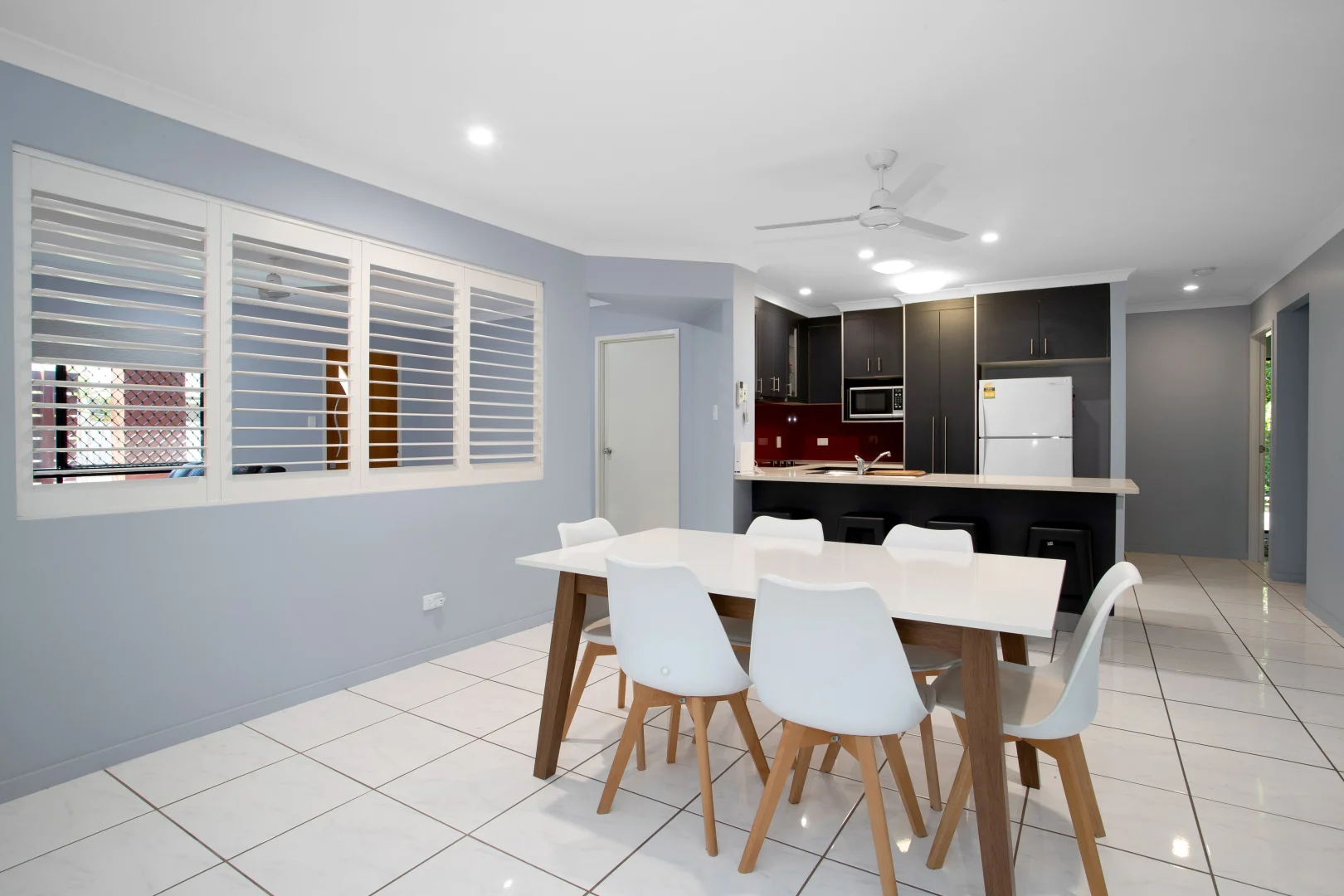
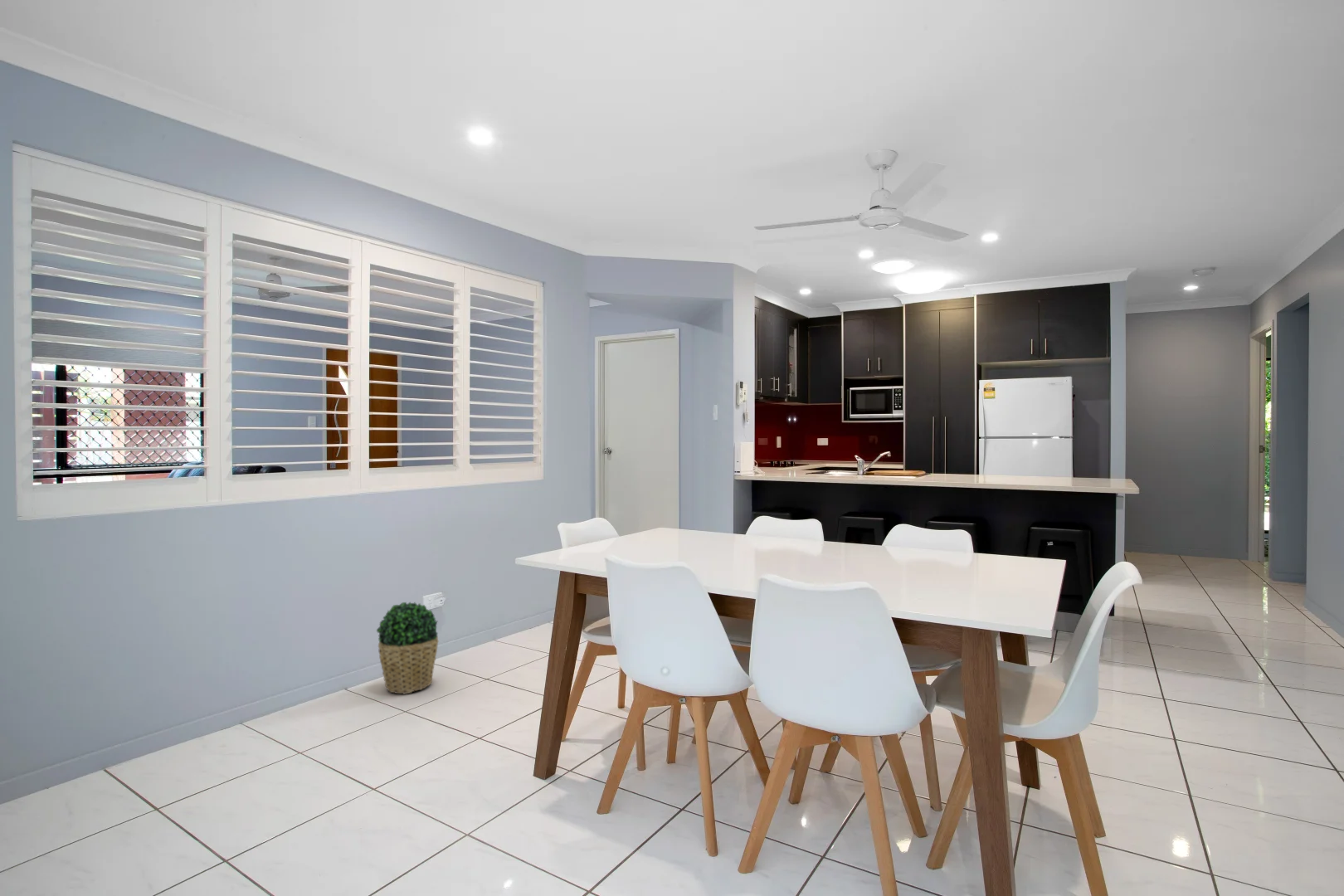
+ potted plant [376,601,440,695]
